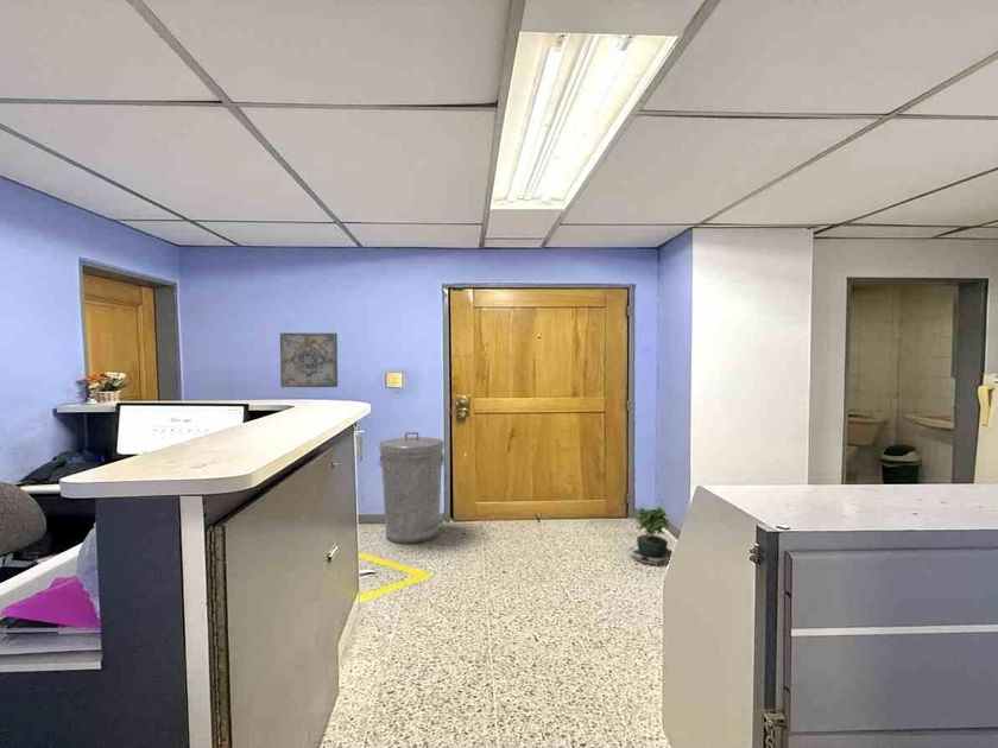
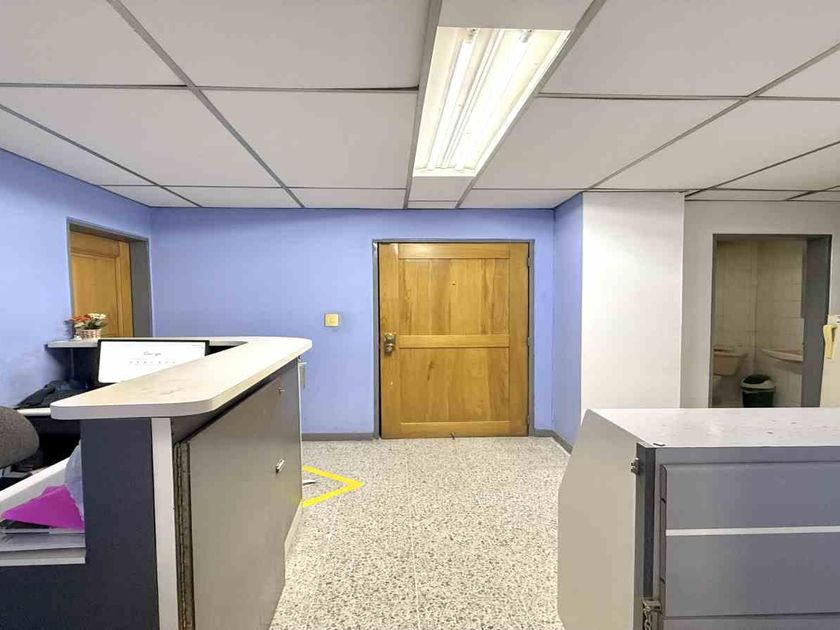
- potted plant [630,505,674,571]
- wall art [279,331,339,388]
- trash can [378,431,446,545]
